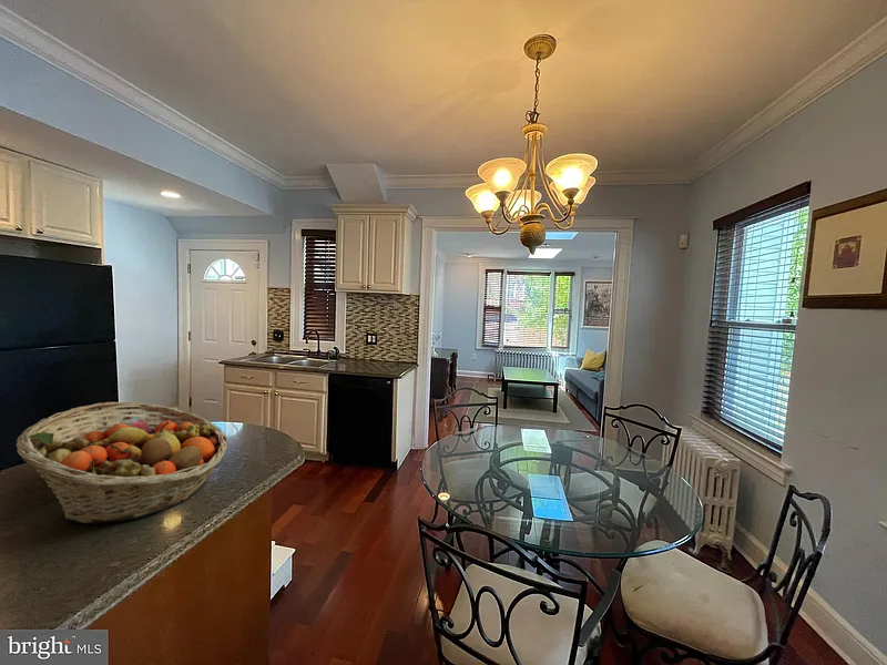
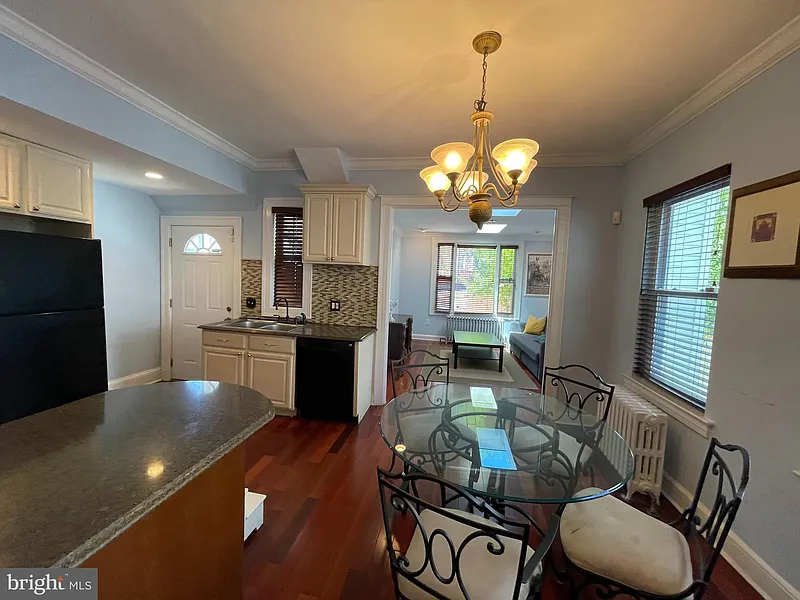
- fruit basket [16,401,230,525]
